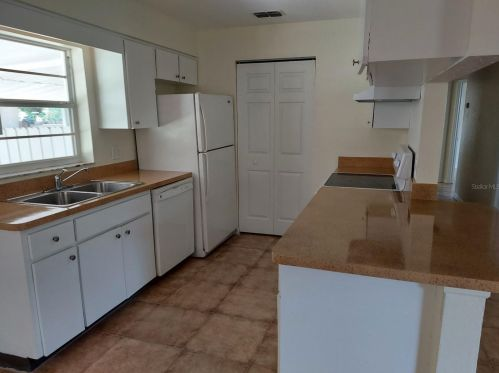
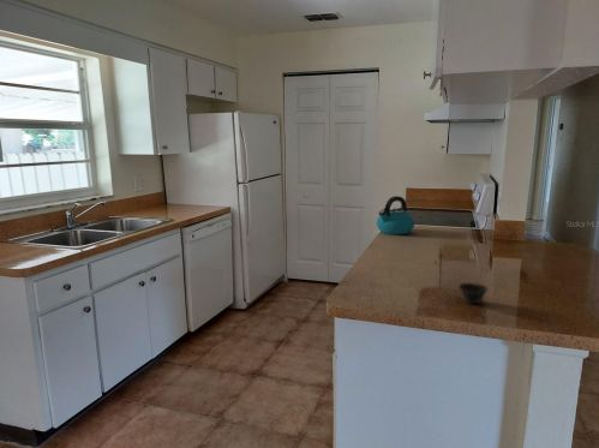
+ cup [457,282,489,305]
+ kettle [376,195,415,235]
